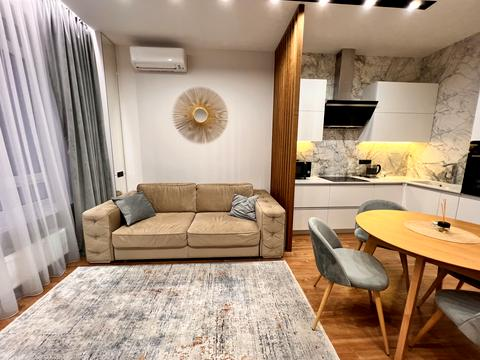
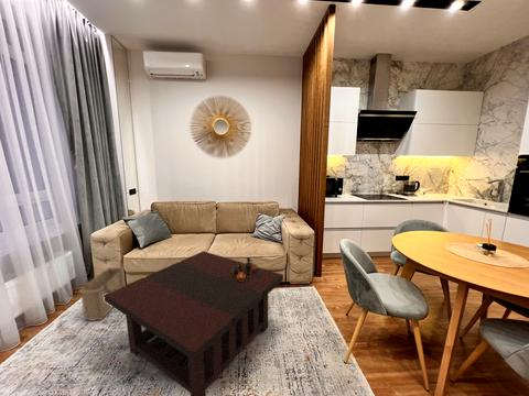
+ coffee table [104,250,284,396]
+ vase [231,256,259,282]
+ basket [77,266,126,322]
